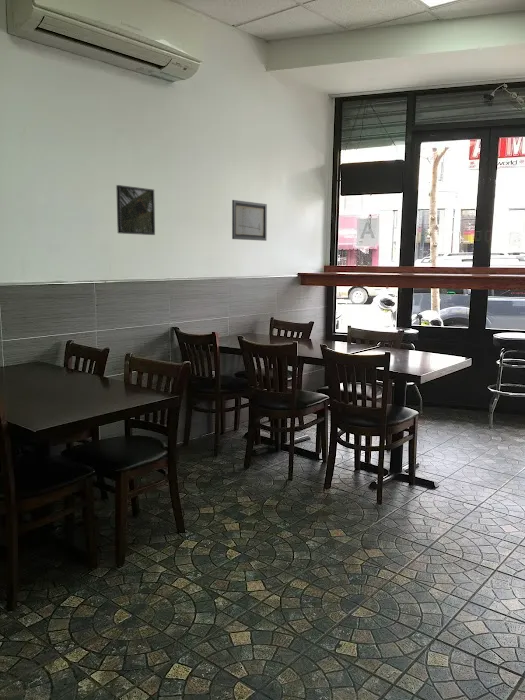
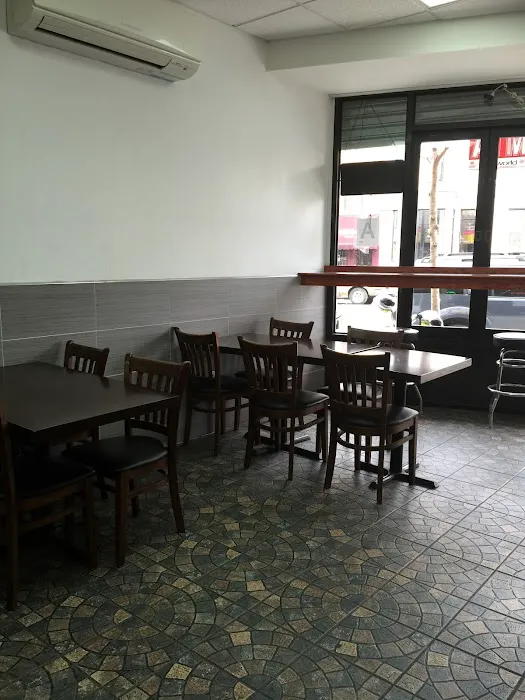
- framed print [115,184,156,236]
- wall art [231,199,268,242]
